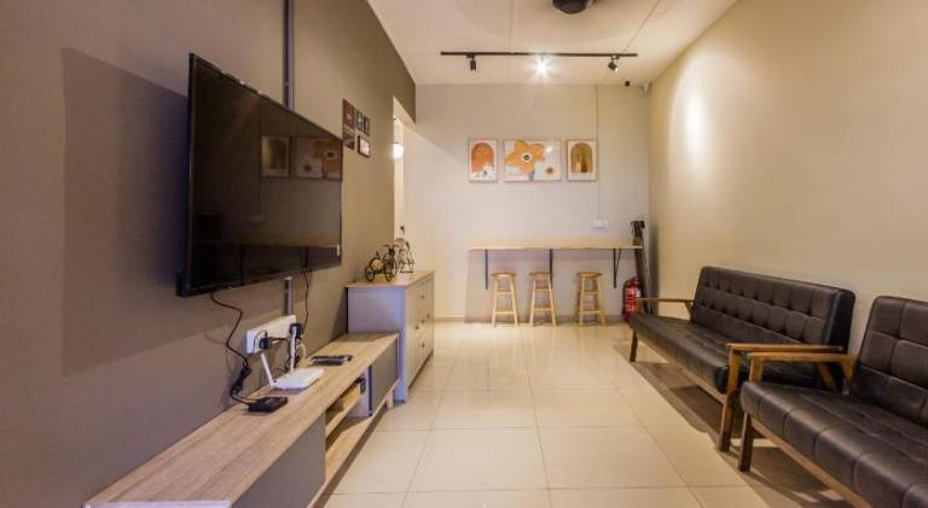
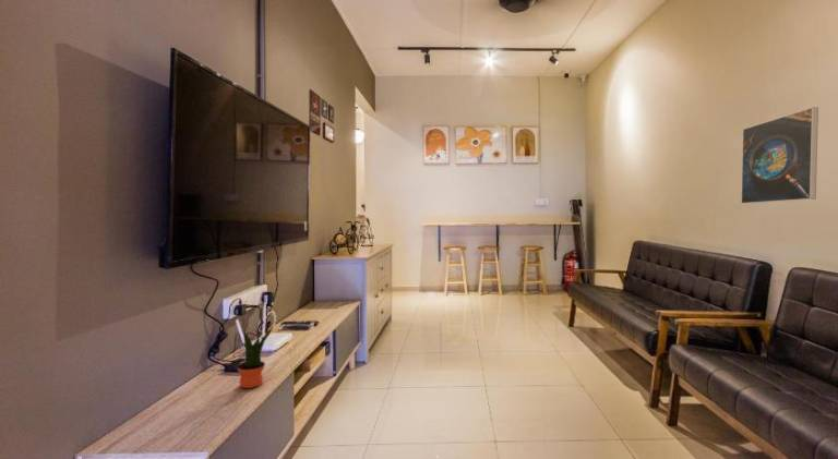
+ potted plant [236,323,275,389]
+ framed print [740,106,819,205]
